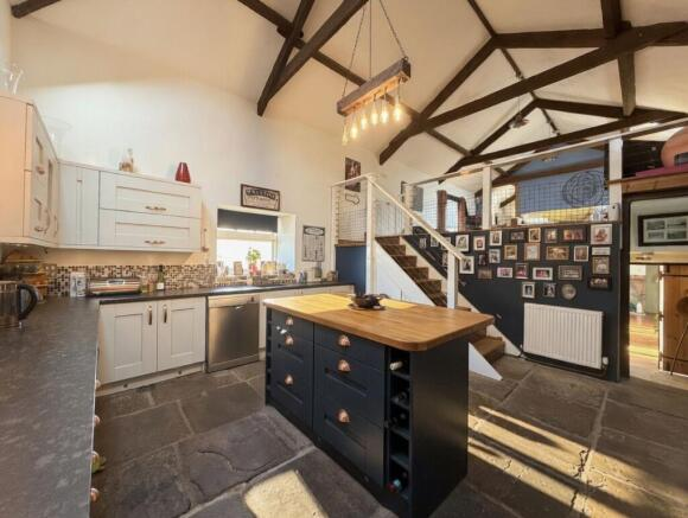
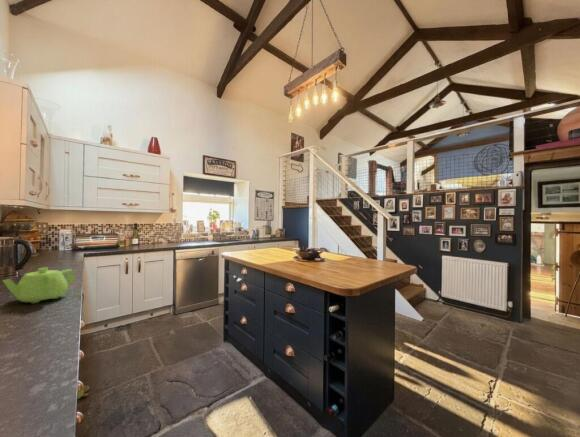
+ teapot [2,267,76,304]
